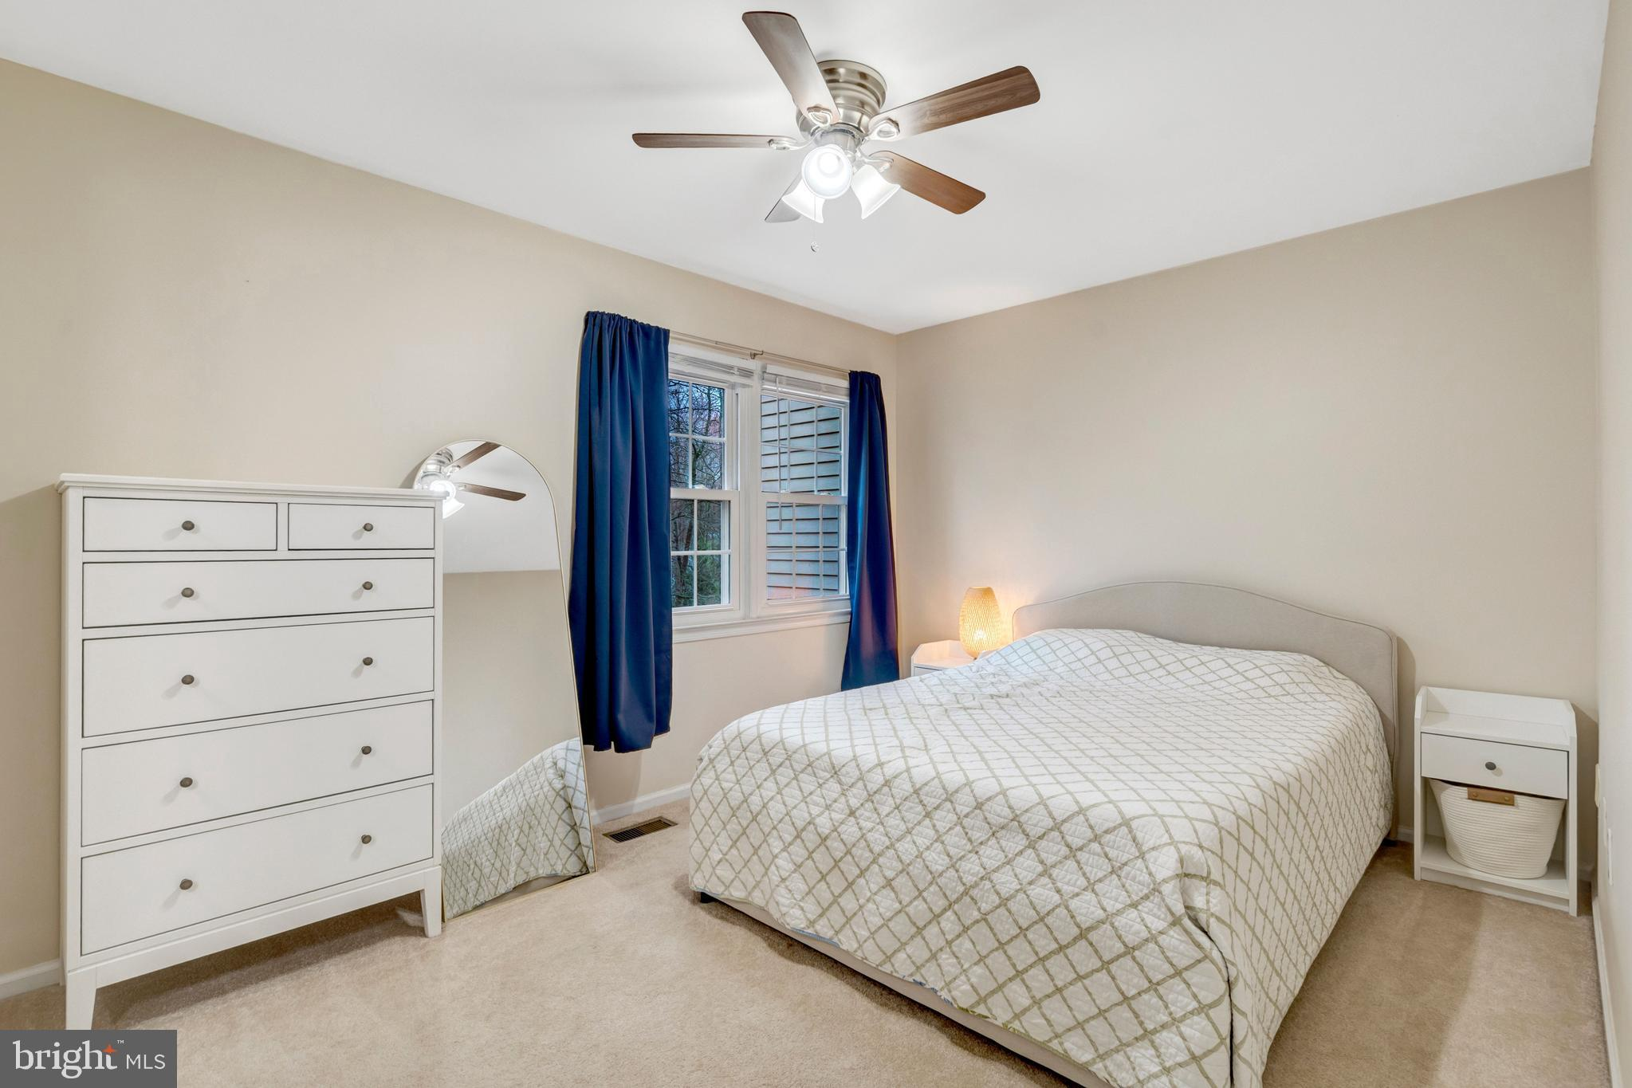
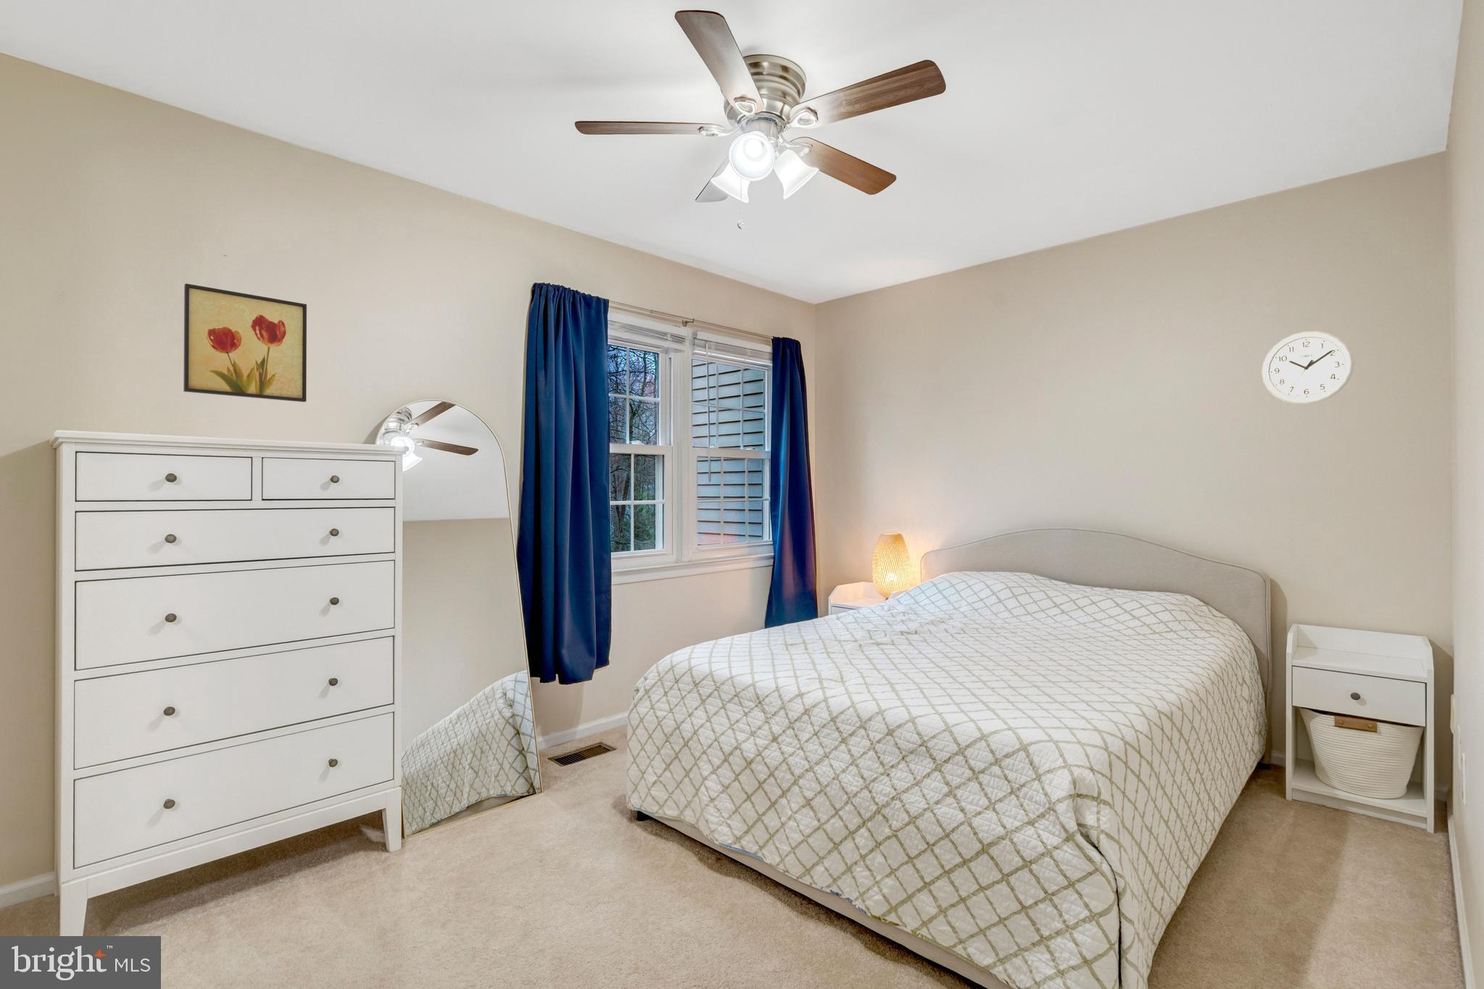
+ wall clock [1261,330,1354,405]
+ wall art [182,283,307,403]
